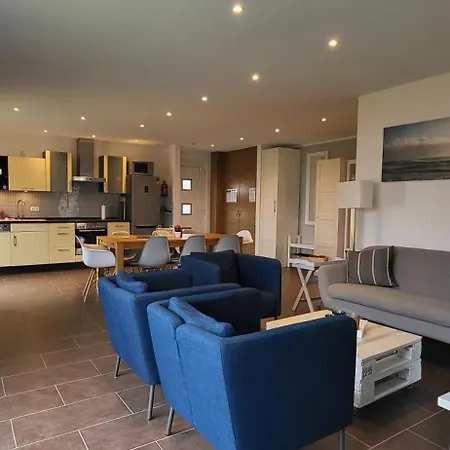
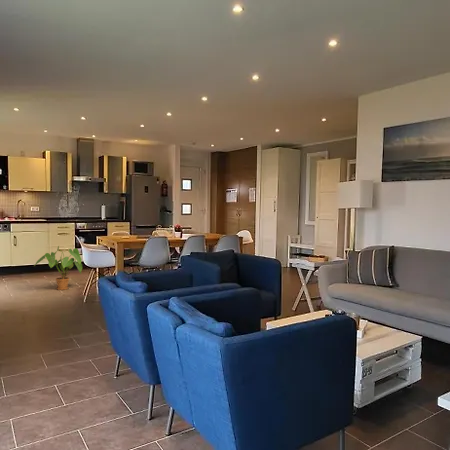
+ house plant [33,245,83,291]
